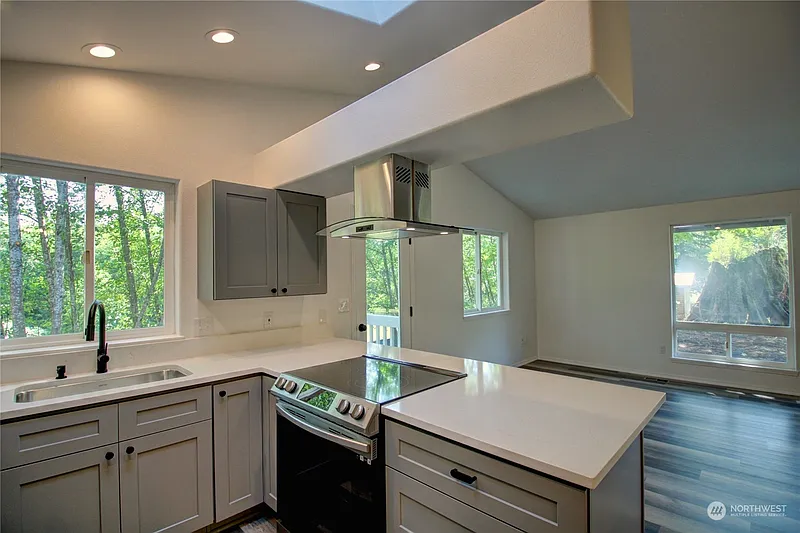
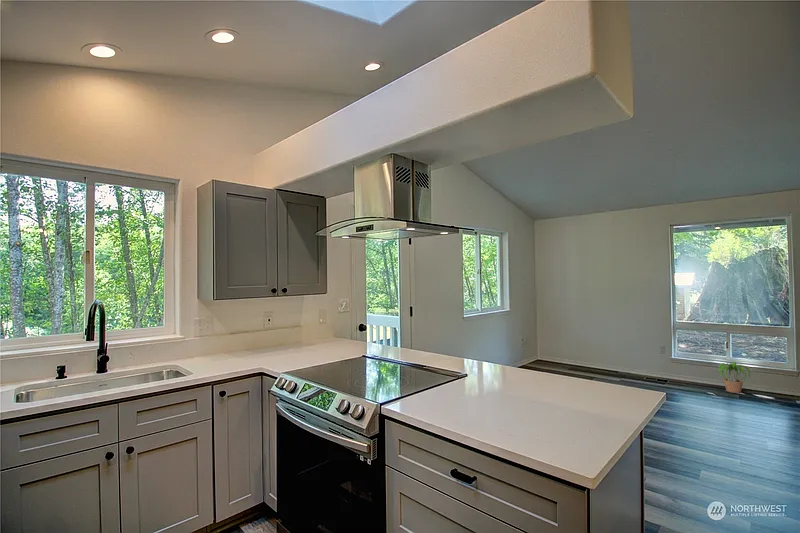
+ potted plant [716,361,756,394]
